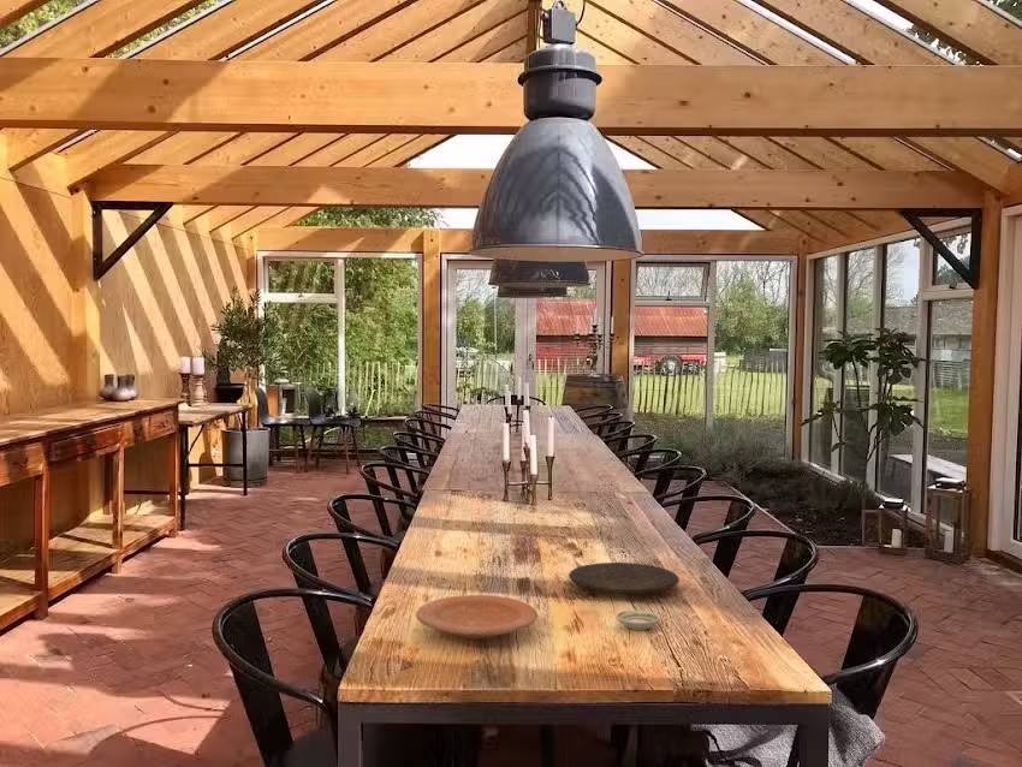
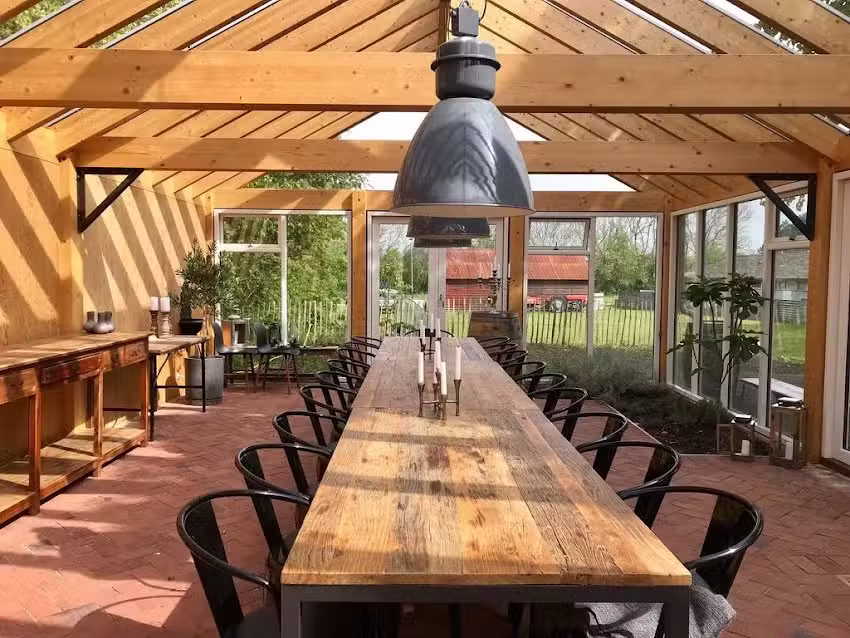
- saucer [614,610,661,631]
- plate [568,561,681,595]
- plate [415,594,539,640]
